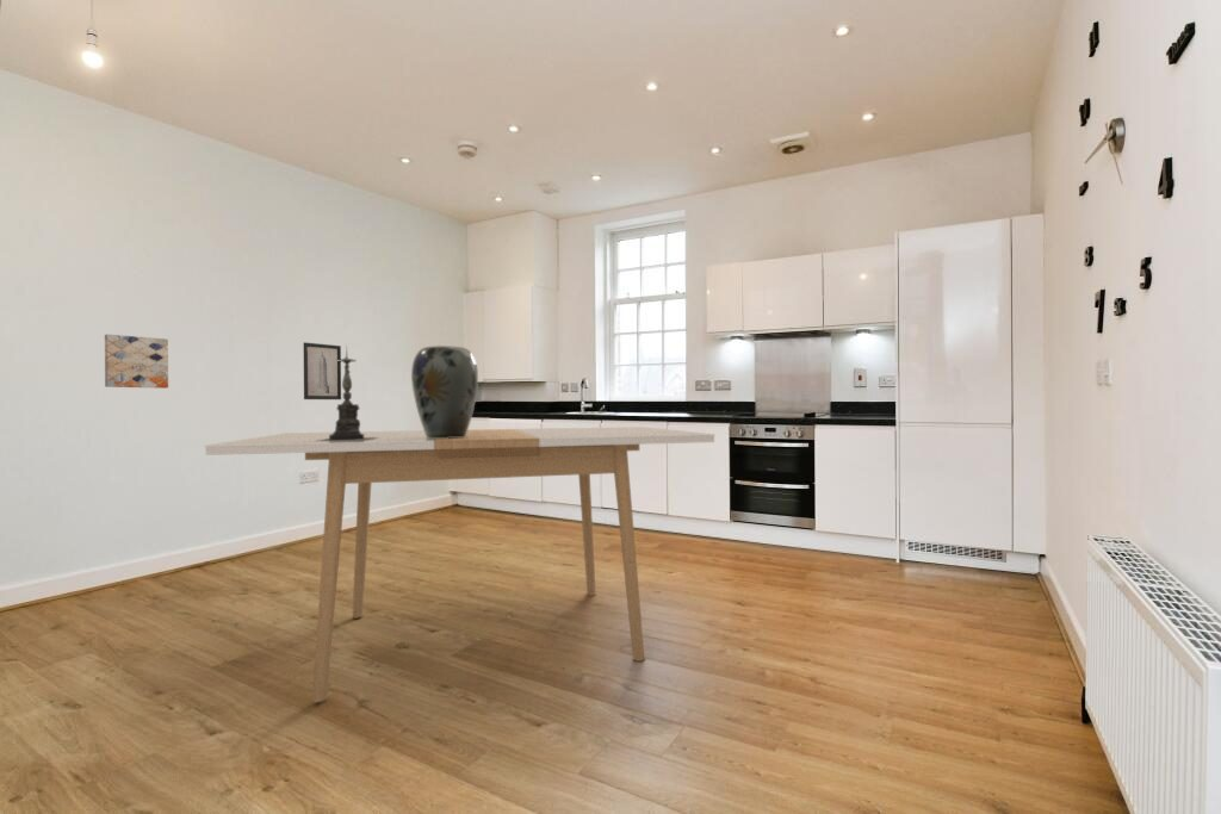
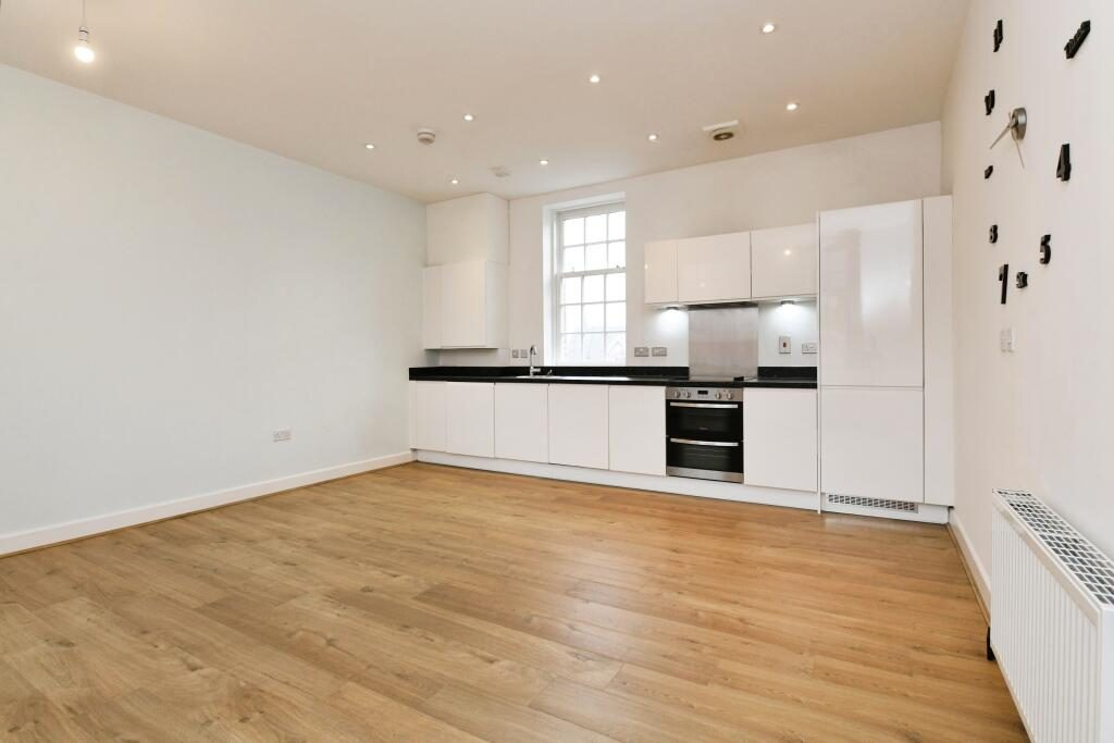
- wall art [303,341,342,400]
- candle holder [318,344,377,441]
- vase [410,344,479,439]
- dining table [204,425,715,703]
- wall art [104,334,169,390]
